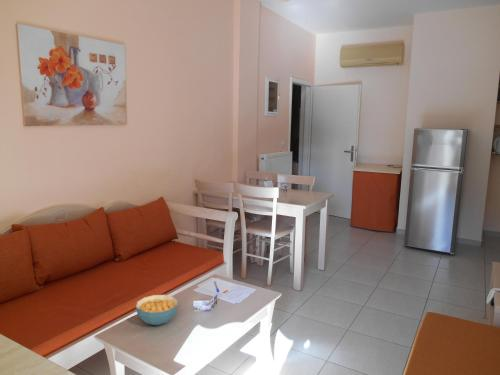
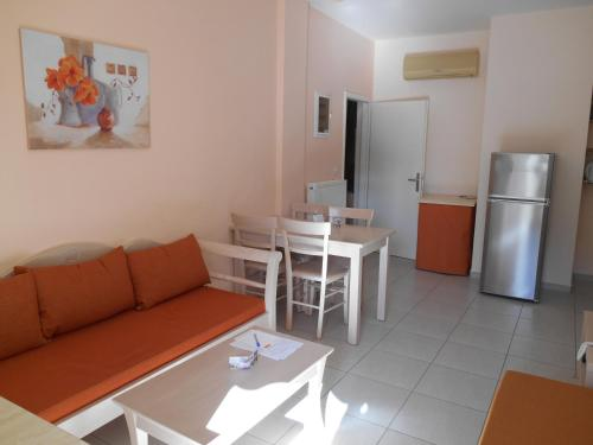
- cereal bowl [135,294,179,326]
